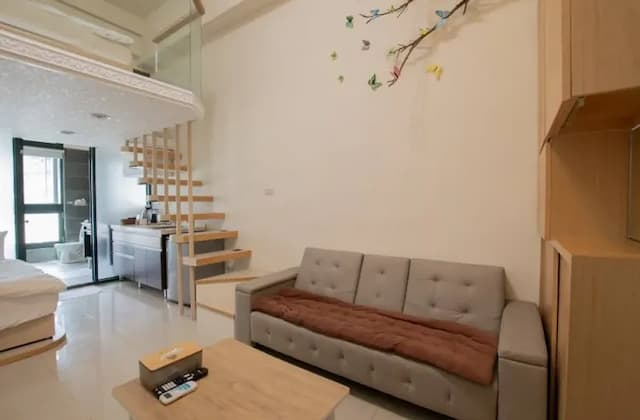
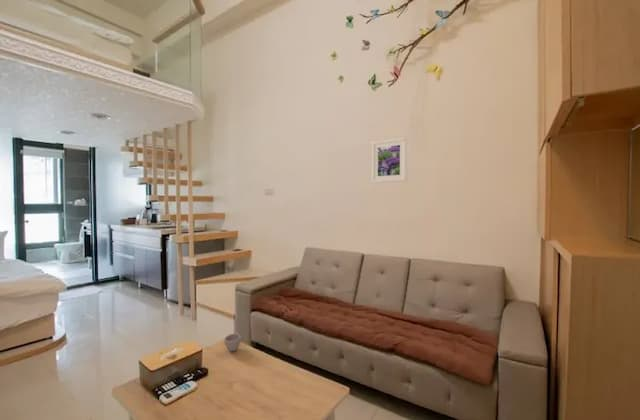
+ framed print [371,137,408,184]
+ cup [223,332,242,352]
